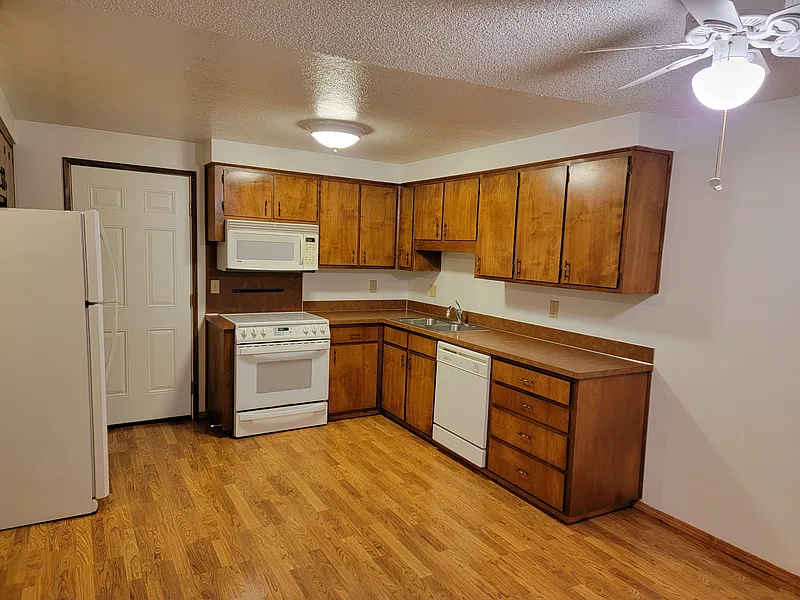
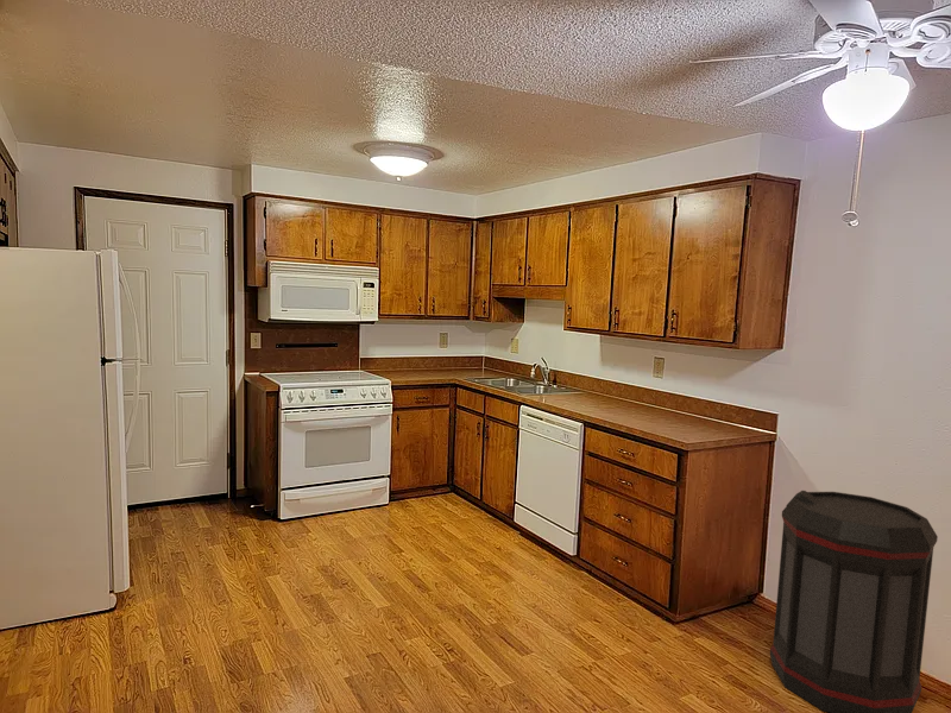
+ trash can [769,490,939,713]
